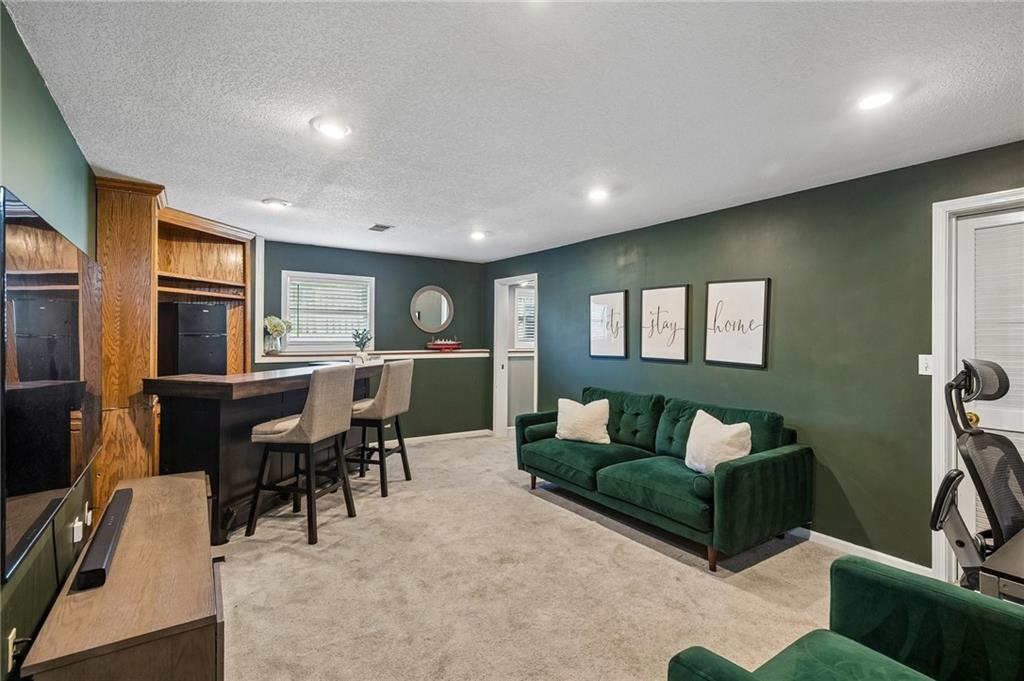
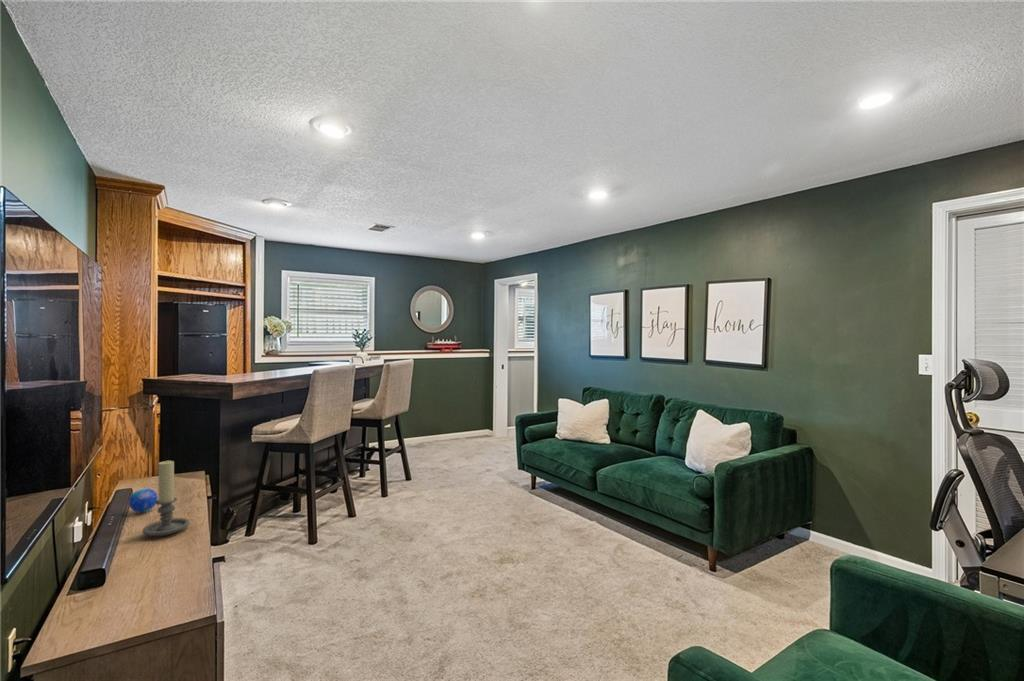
+ decorative orb [128,487,159,513]
+ candle holder [141,460,190,537]
